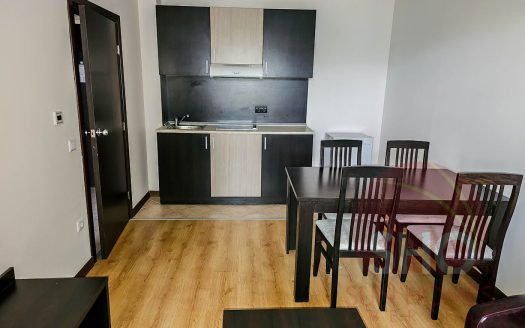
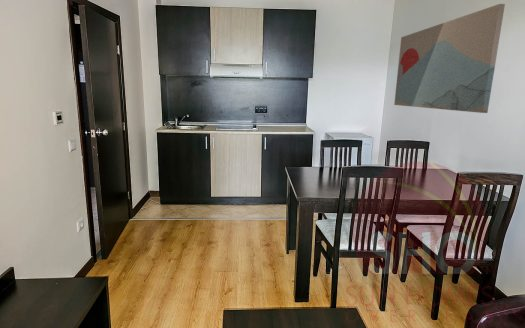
+ wall art [393,3,506,114]
